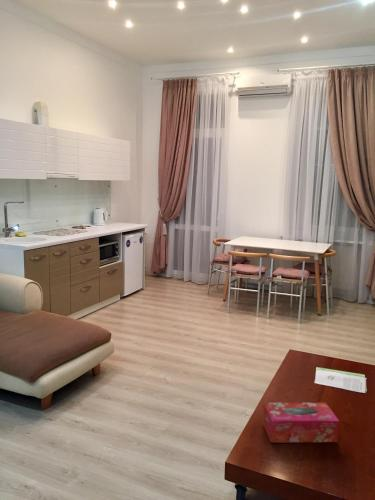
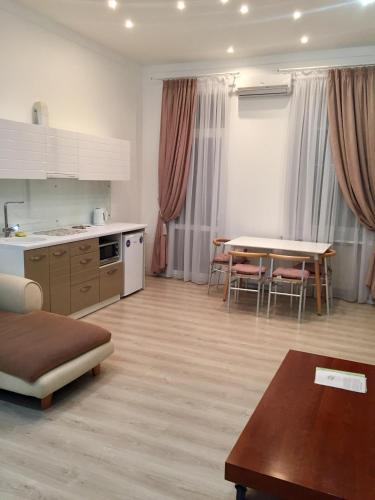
- tissue box [262,402,340,443]
